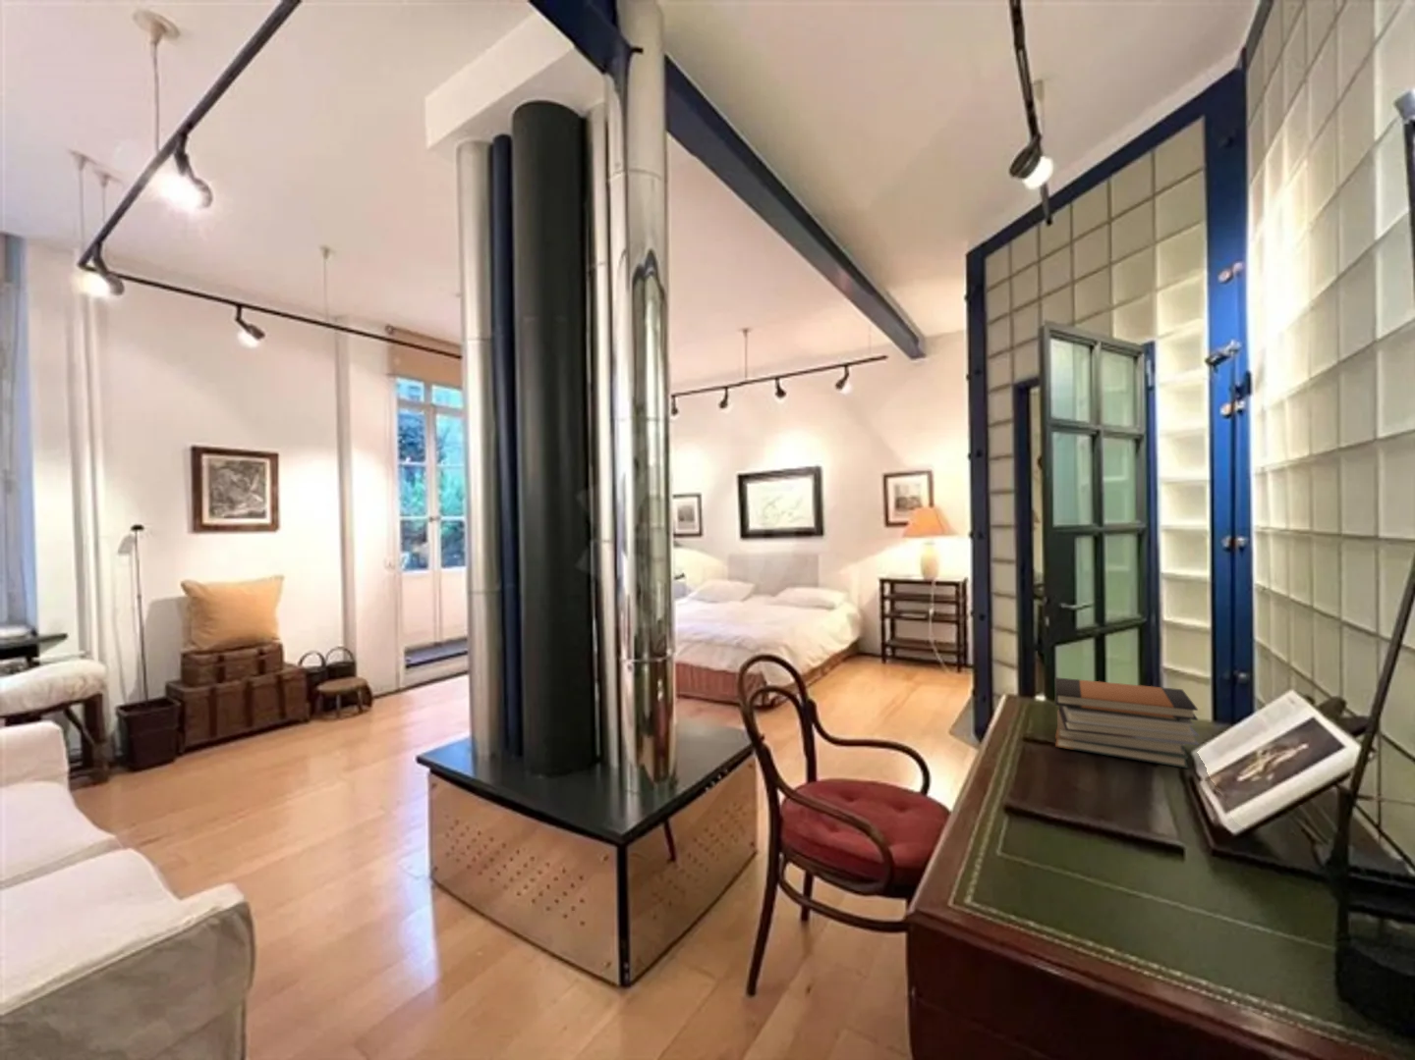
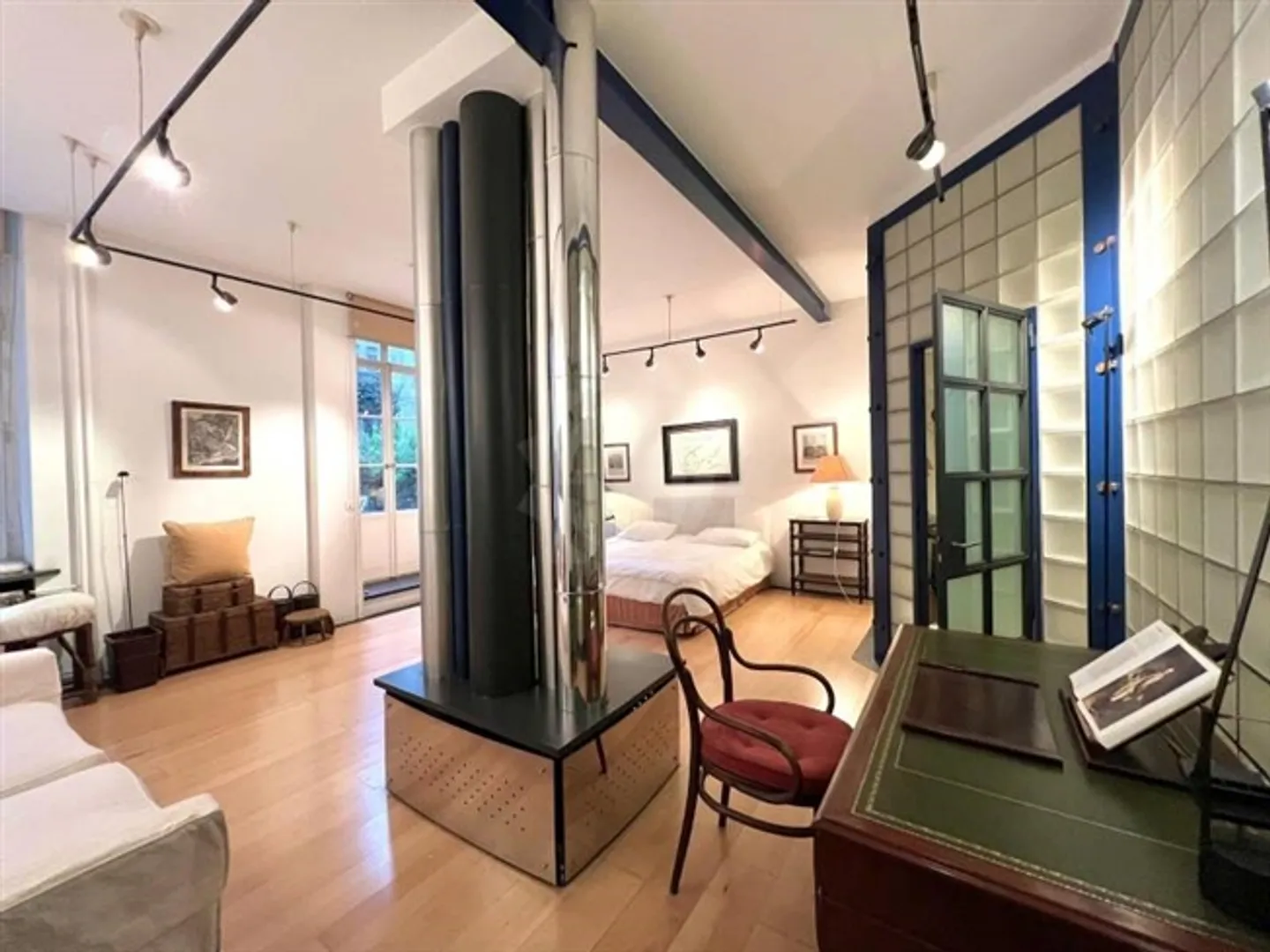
- book stack [1053,676,1200,769]
